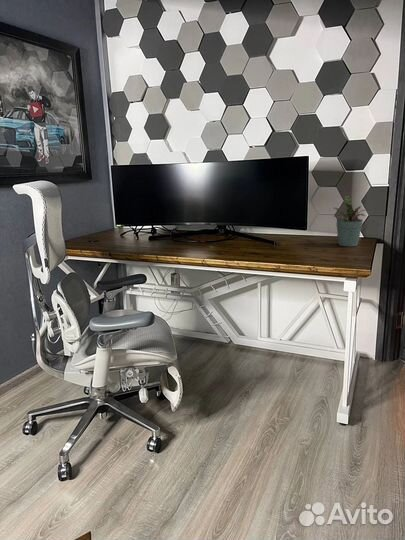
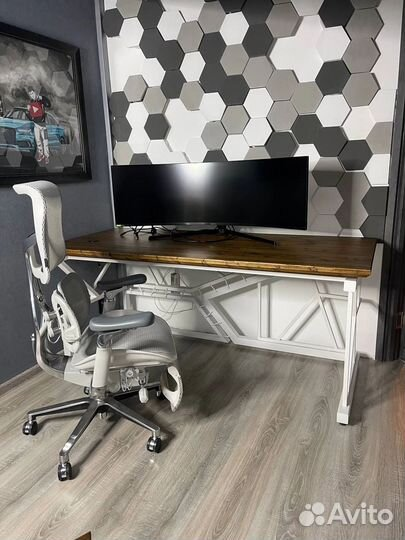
- potted plant [332,195,372,247]
